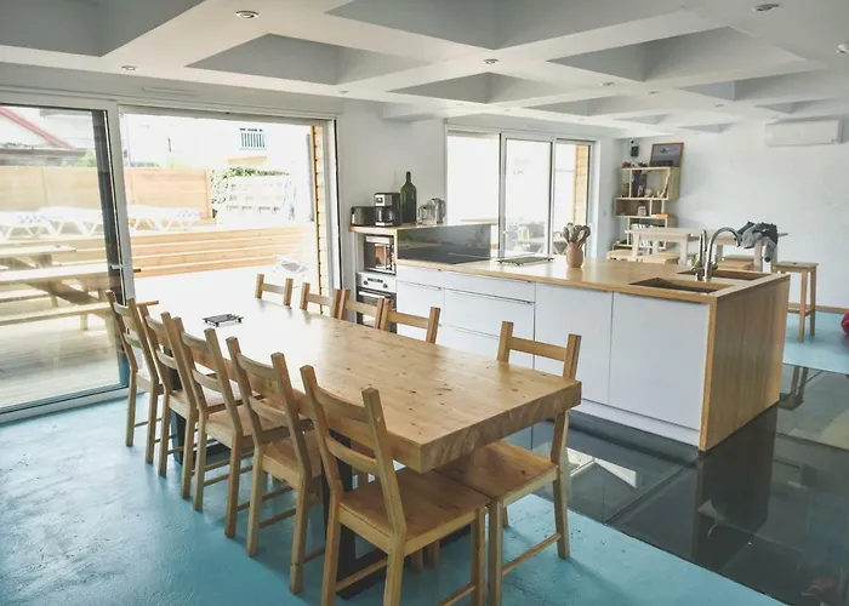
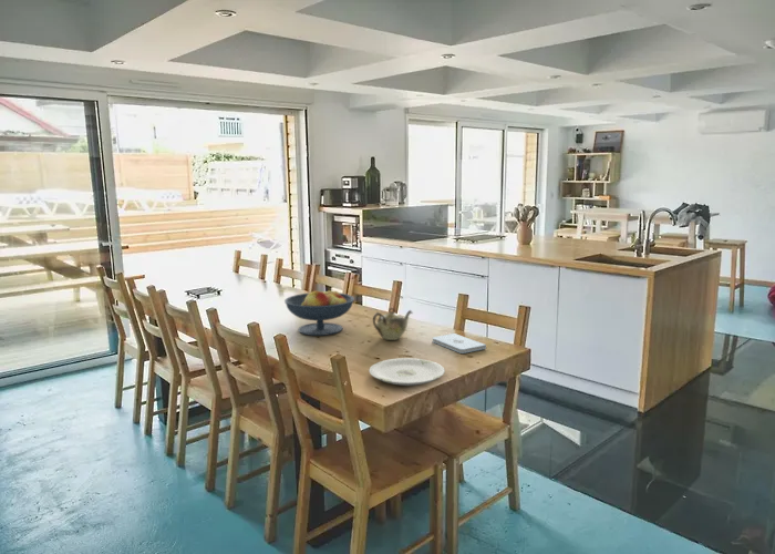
+ plate [369,357,446,387]
+ teapot [372,307,414,341]
+ fruit bowl [283,287,355,337]
+ notepad [431,332,487,355]
